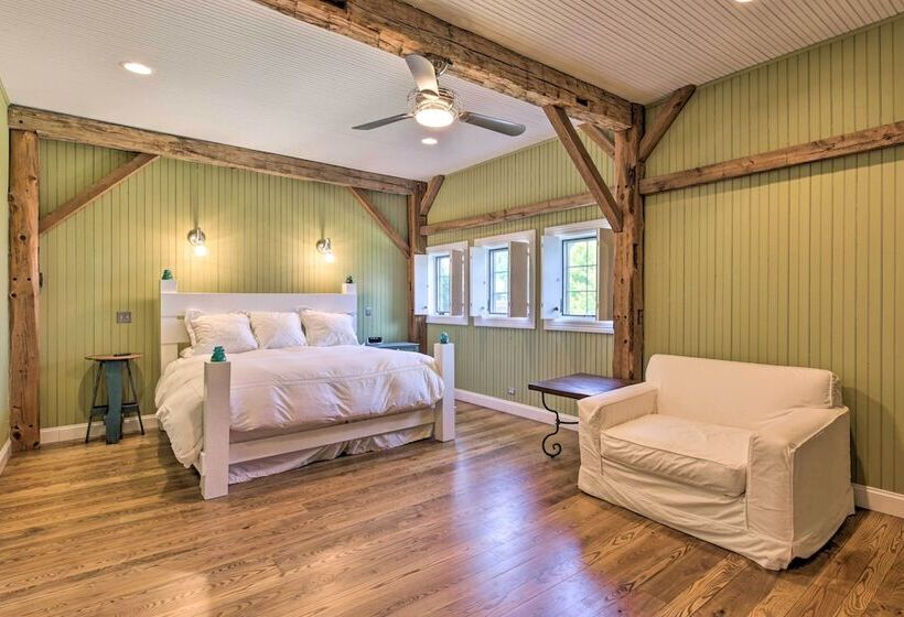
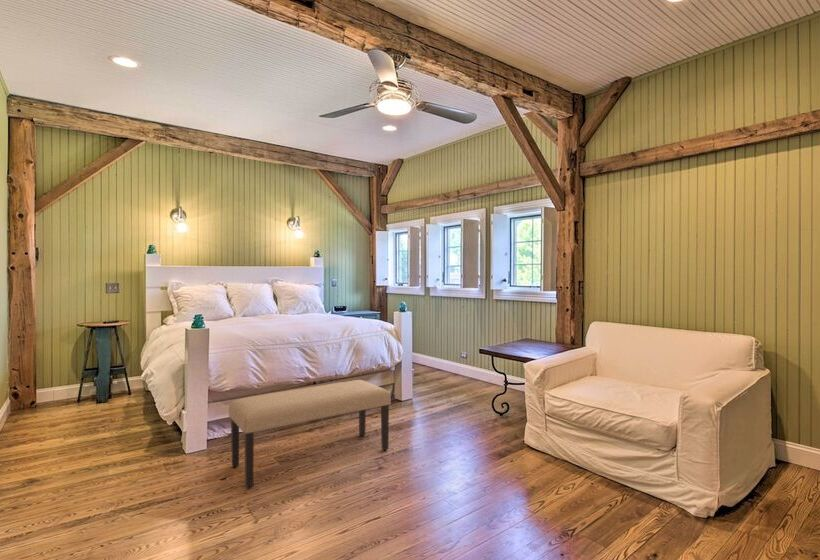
+ bench [228,379,392,488]
